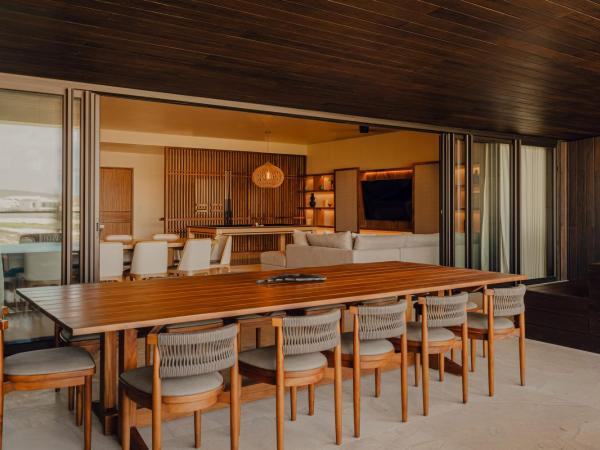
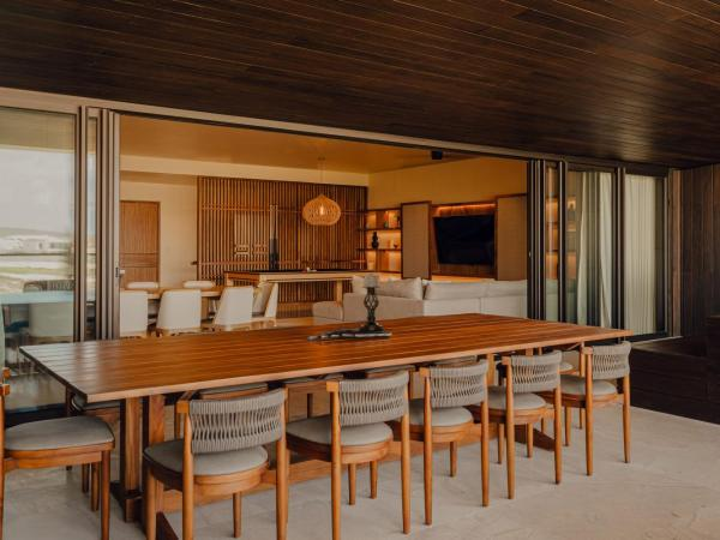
+ candle holder [359,272,384,331]
